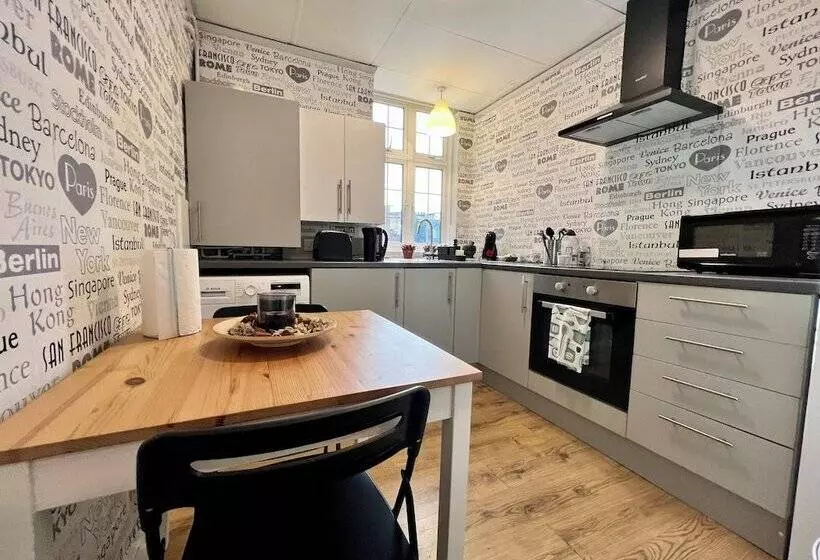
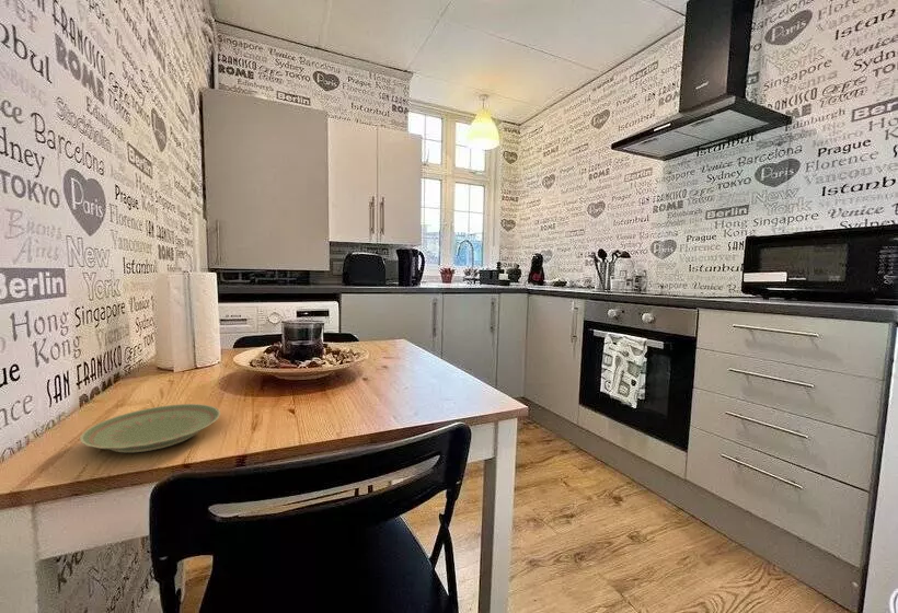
+ plate [79,403,221,453]
